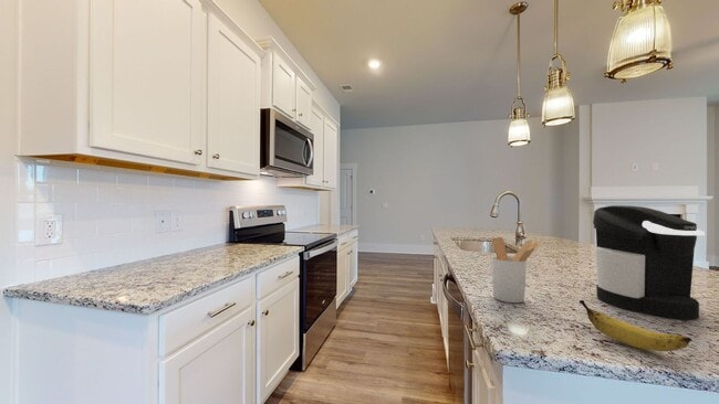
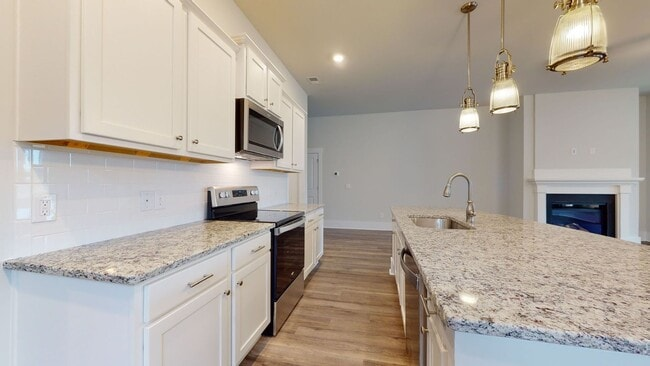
- coffee maker [592,204,706,320]
- utensil holder [490,236,541,304]
- banana [577,299,692,353]
